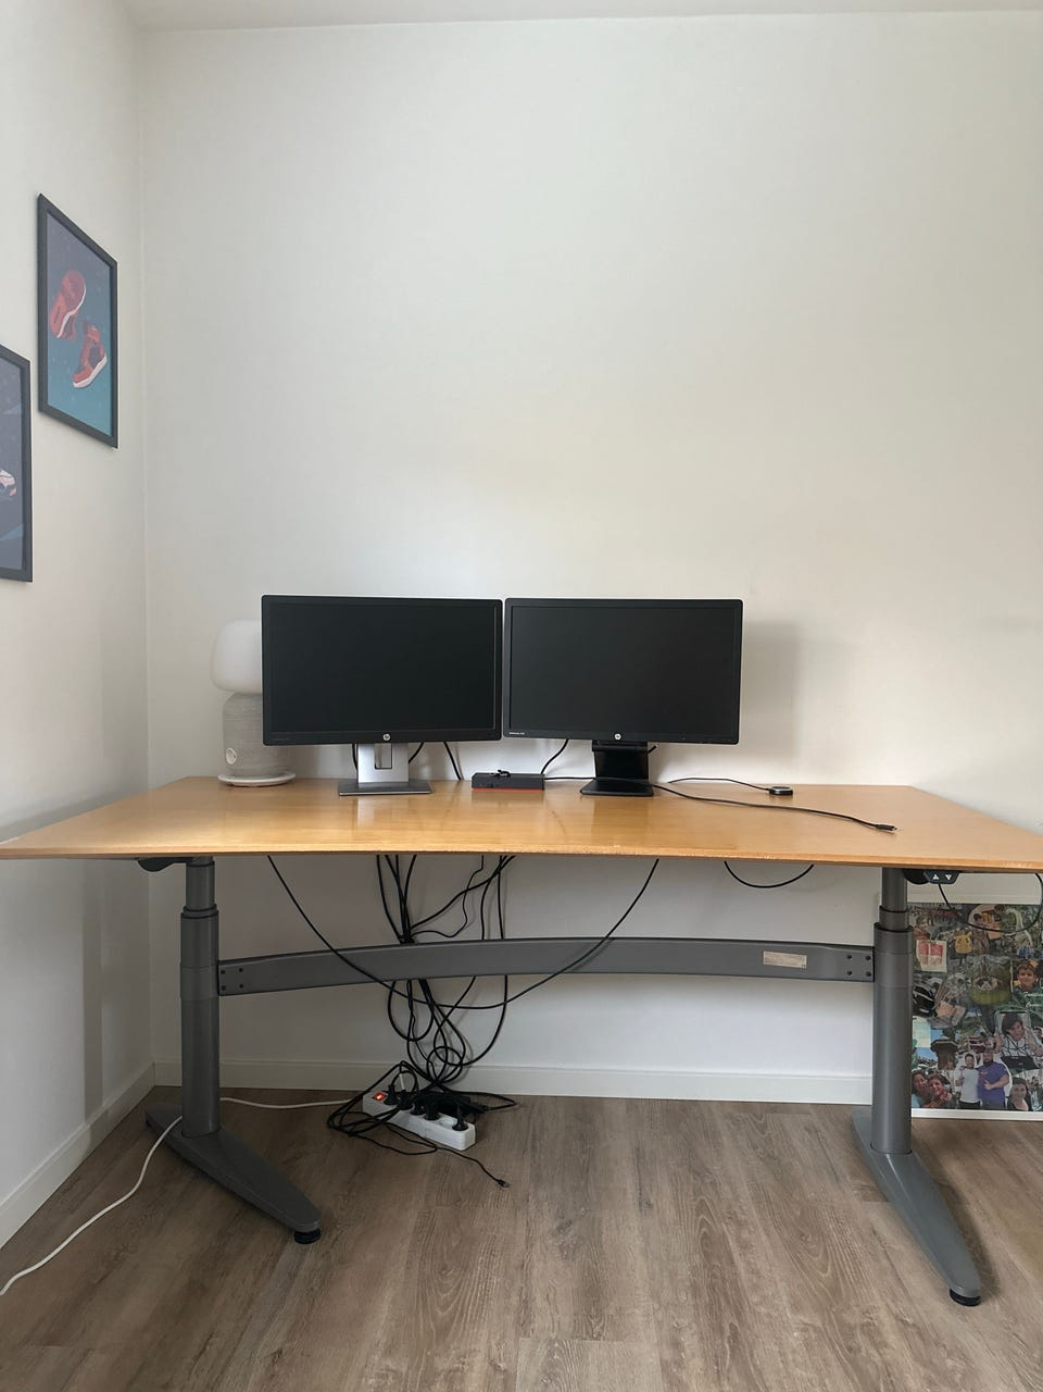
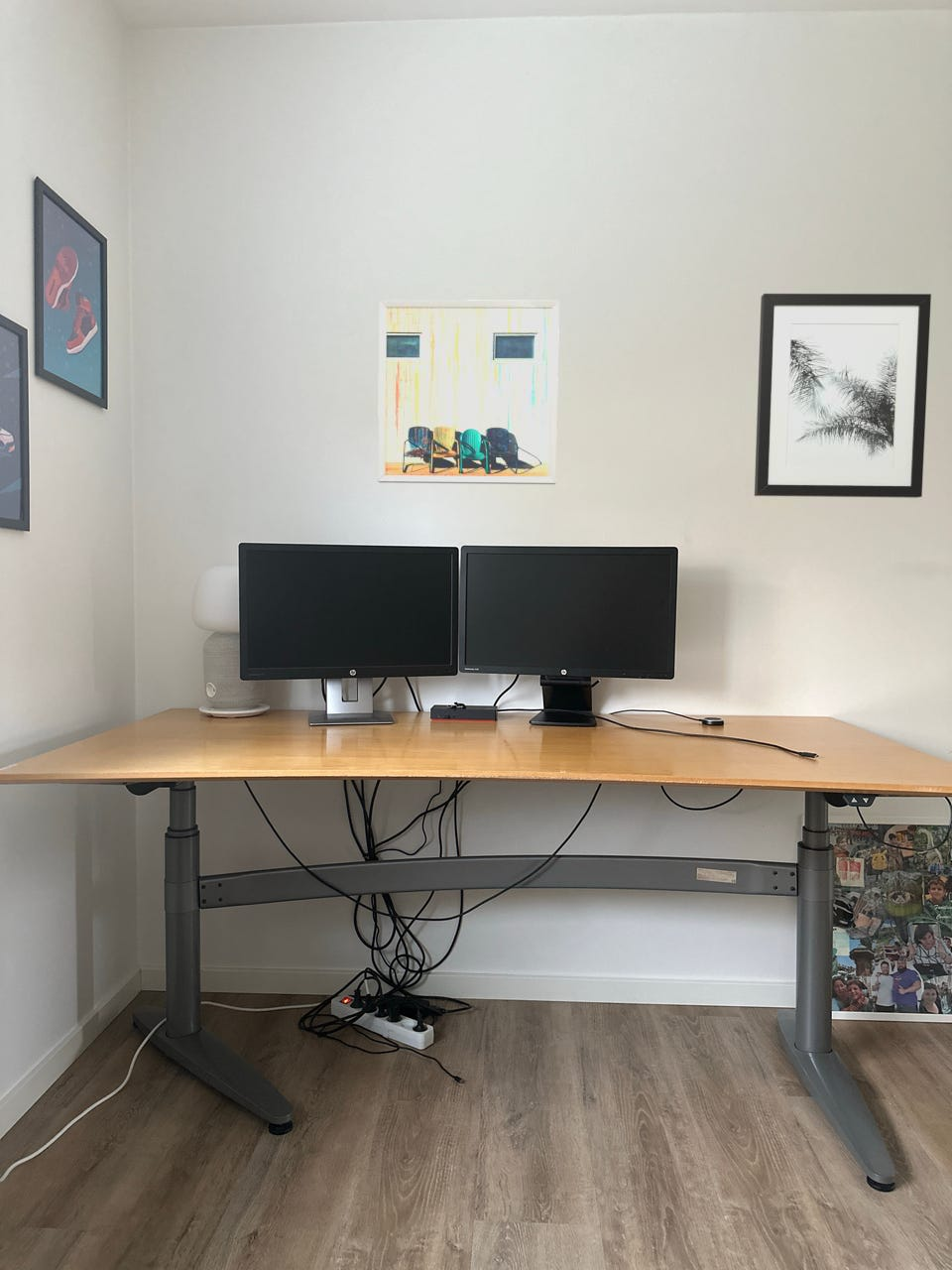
+ wall art [377,299,560,485]
+ wall art [754,293,932,499]
